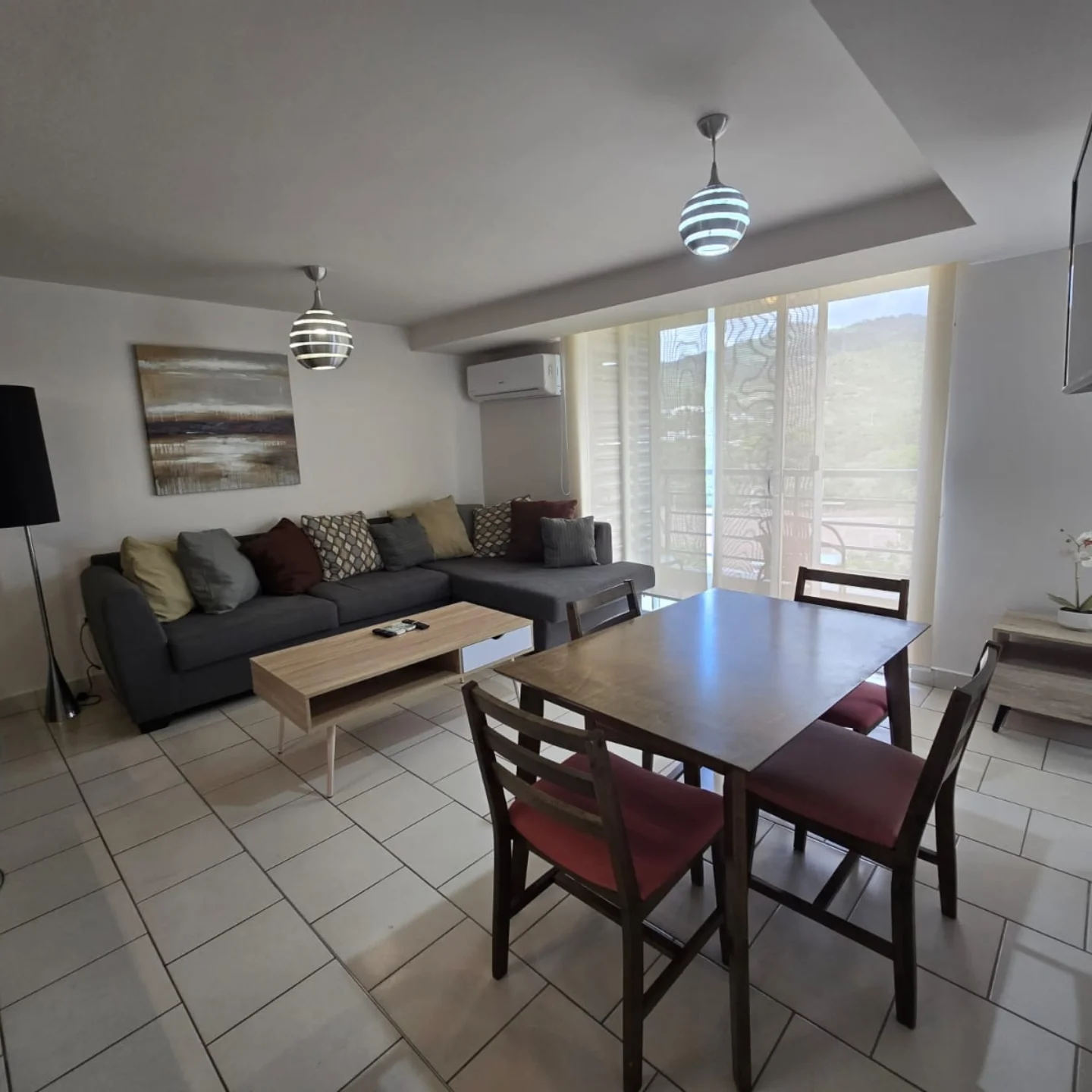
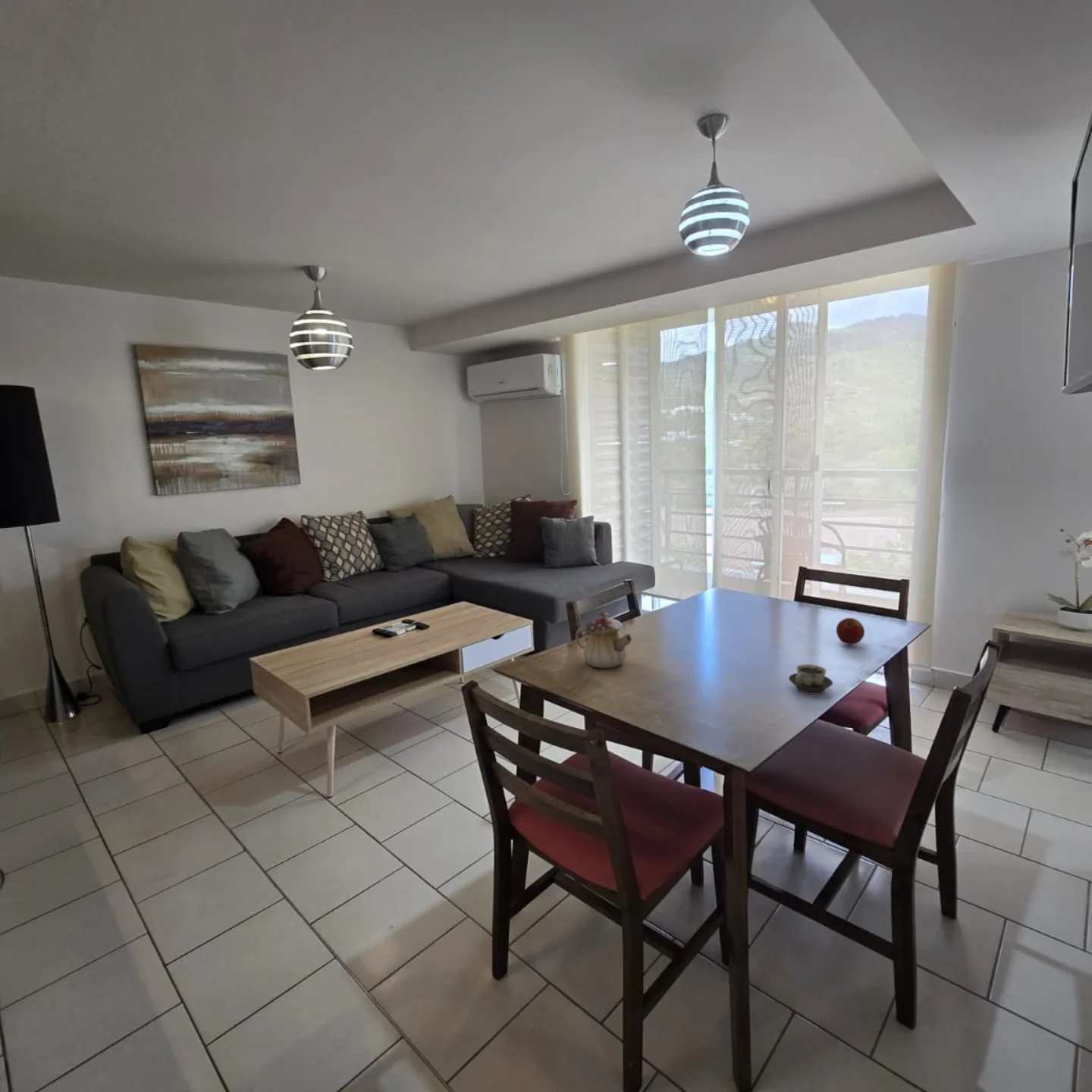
+ cup [788,664,833,695]
+ teapot [575,610,632,669]
+ apple [836,617,865,645]
